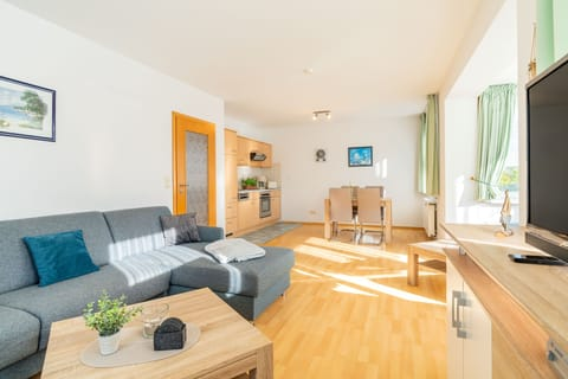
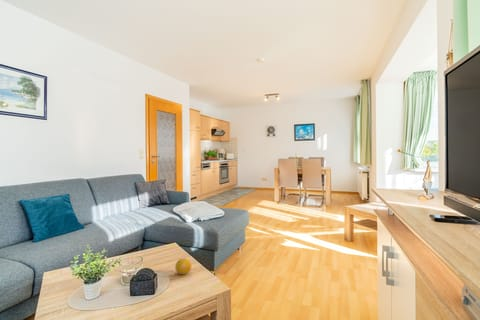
+ fruit [174,257,192,275]
